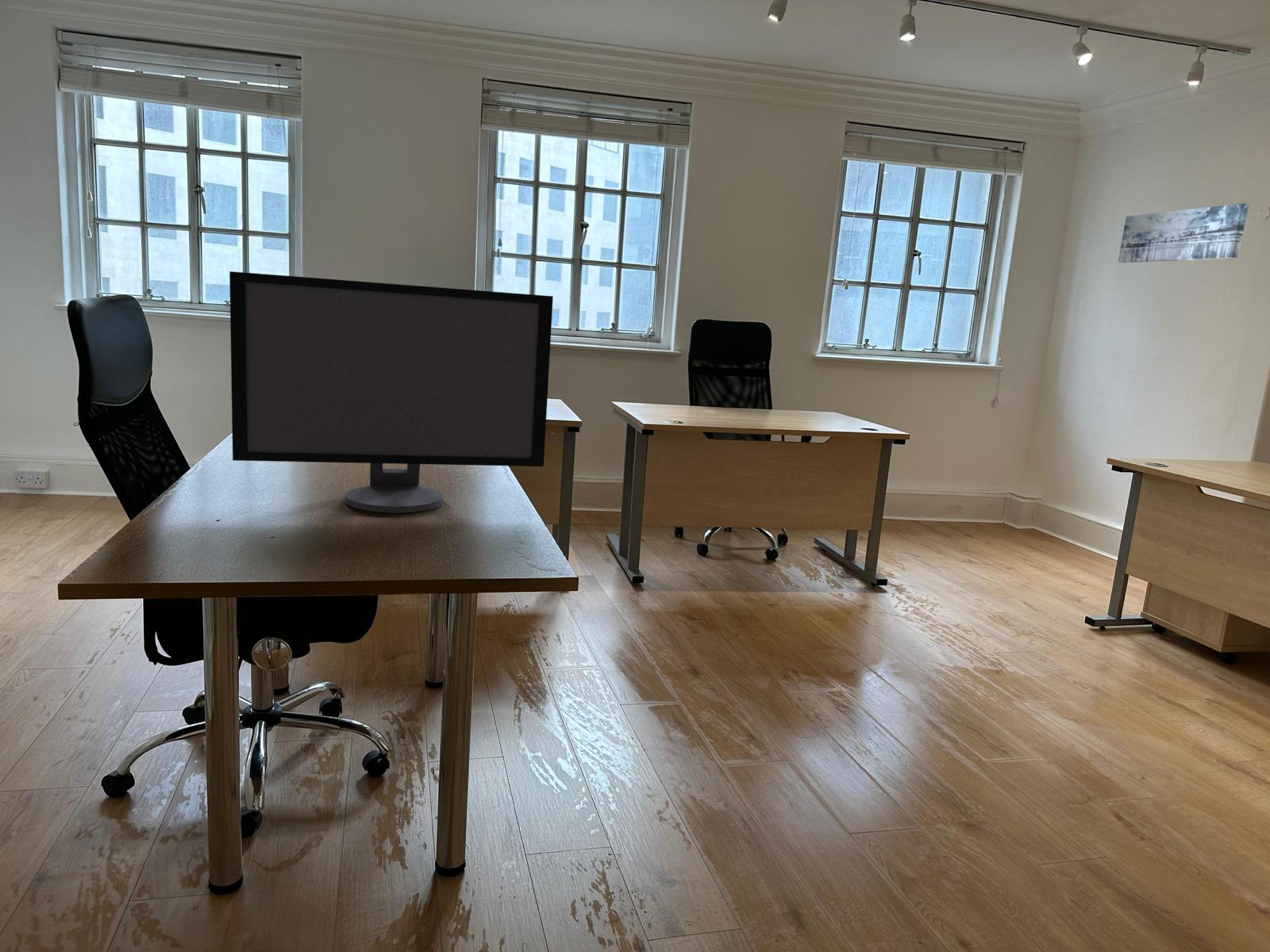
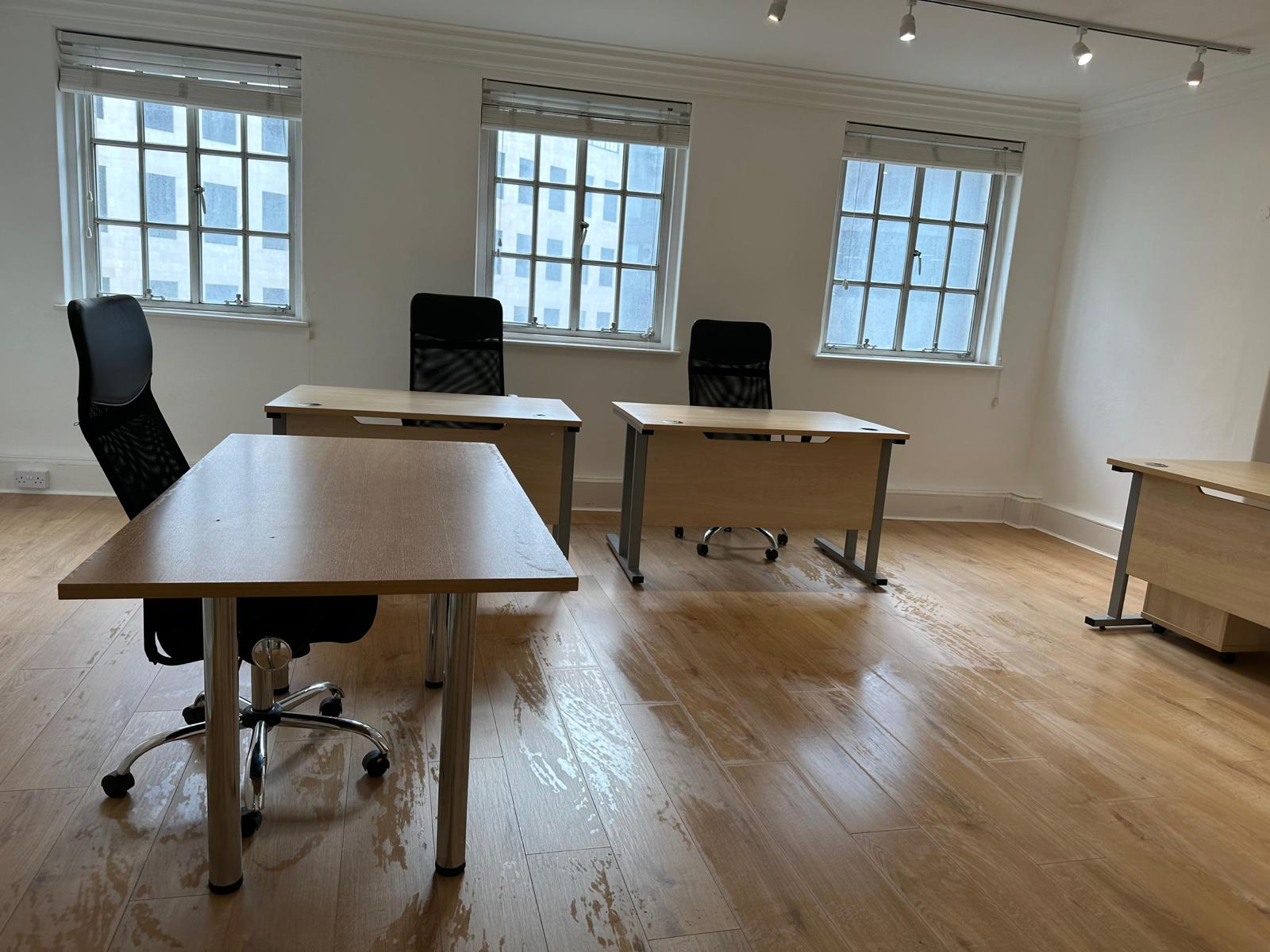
- computer monitor [229,271,554,514]
- wall art [1118,202,1249,263]
